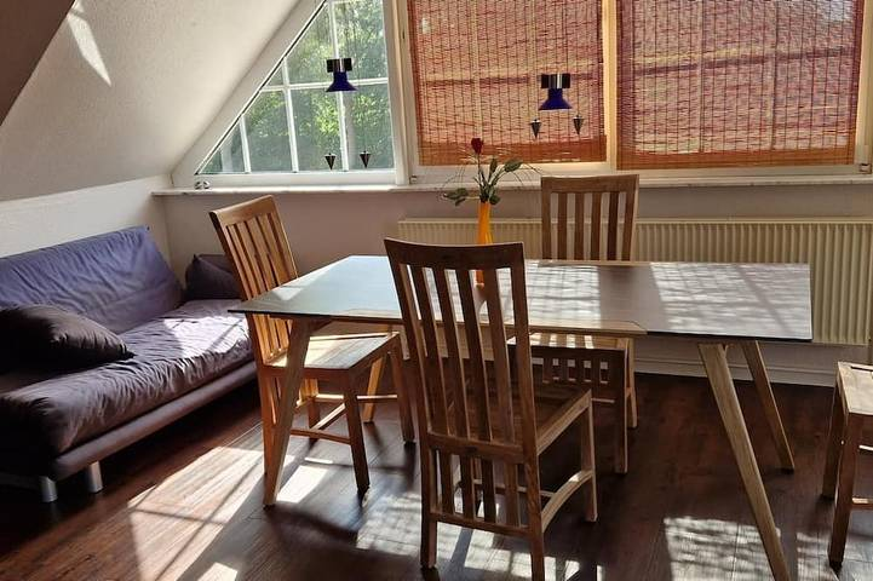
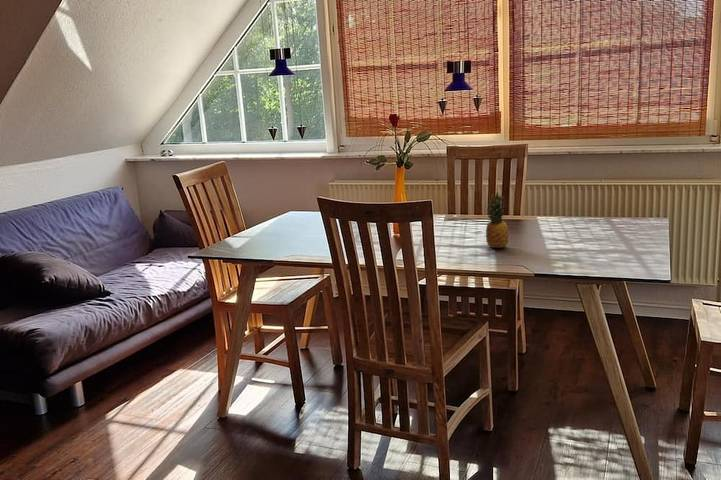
+ fruit [485,191,510,249]
